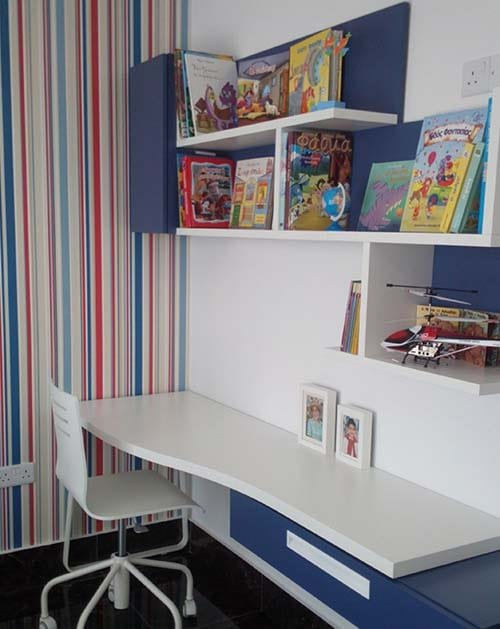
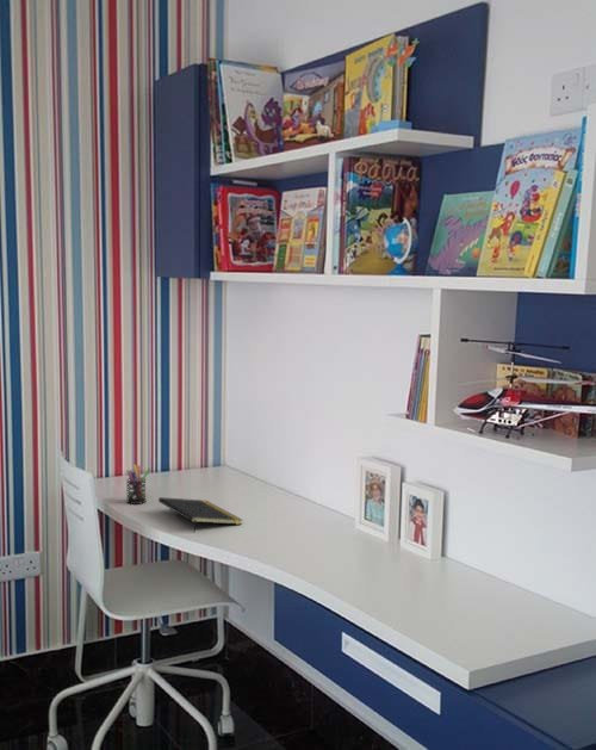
+ notepad [157,496,243,534]
+ pen holder [125,463,151,506]
